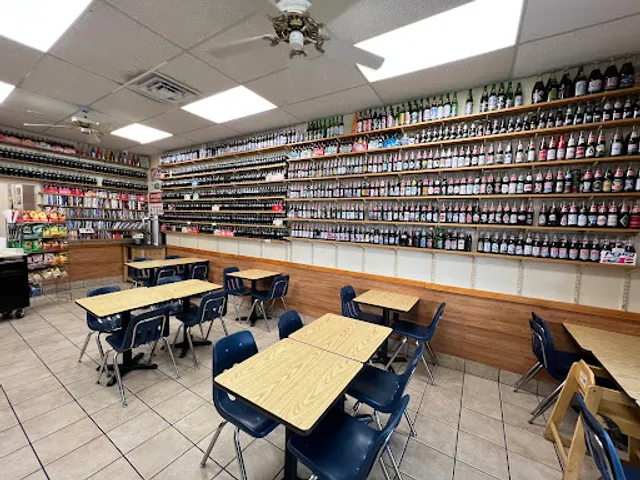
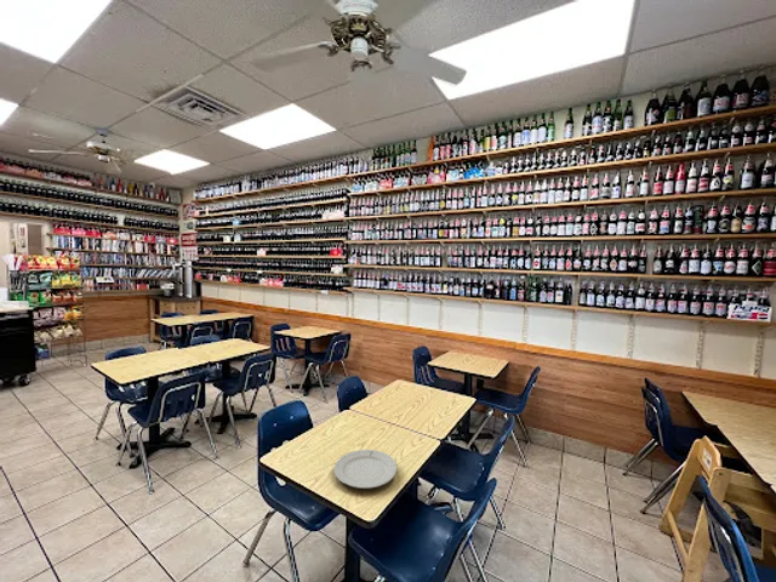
+ chinaware [333,449,398,490]
